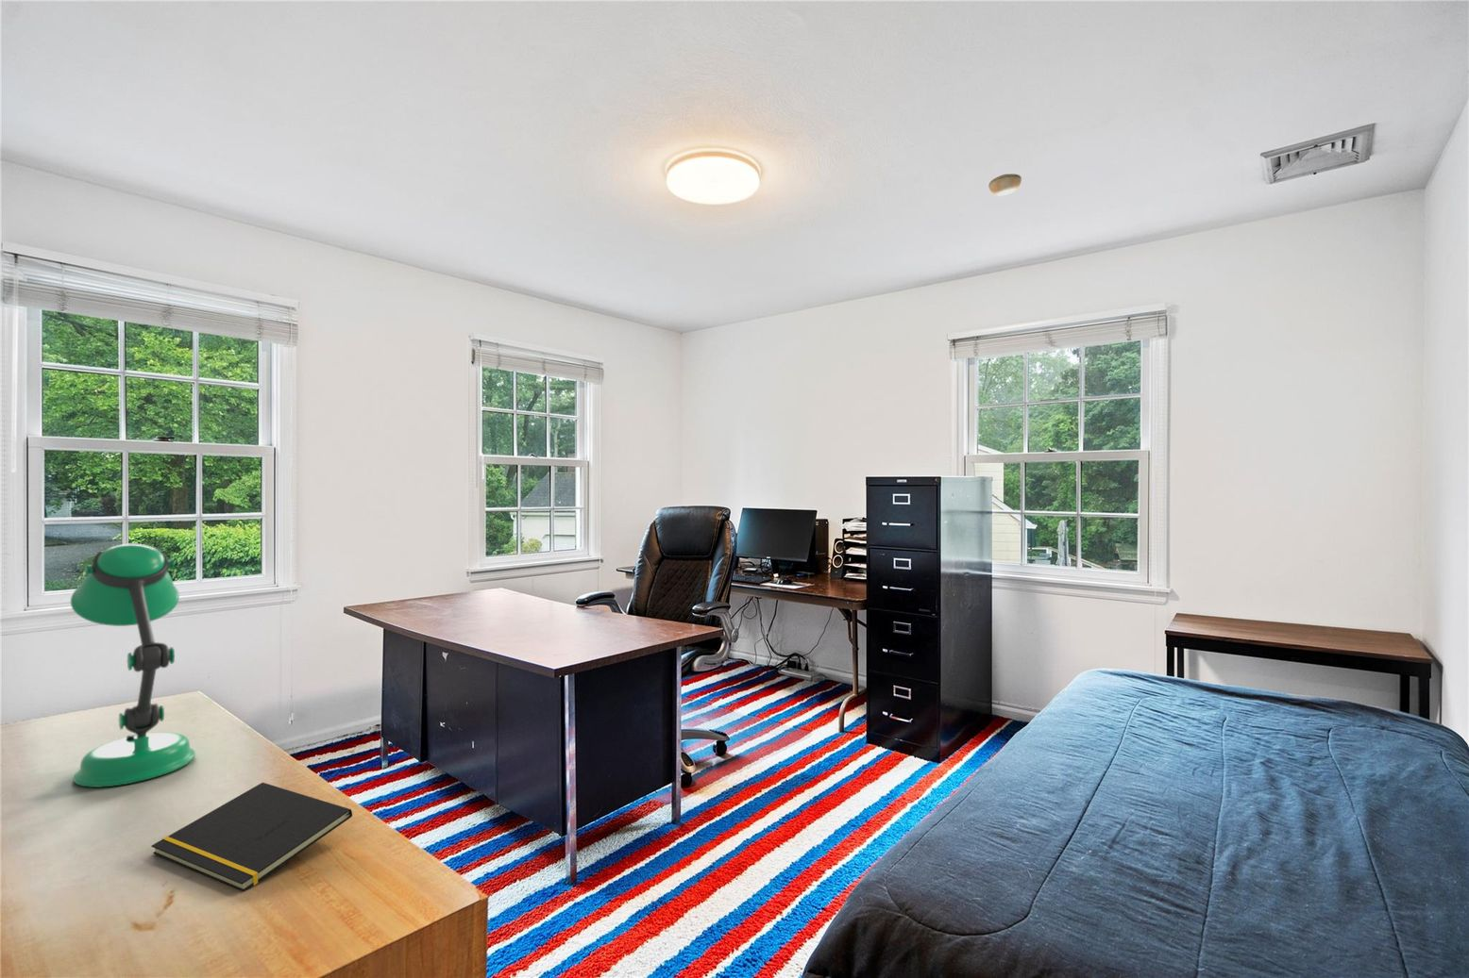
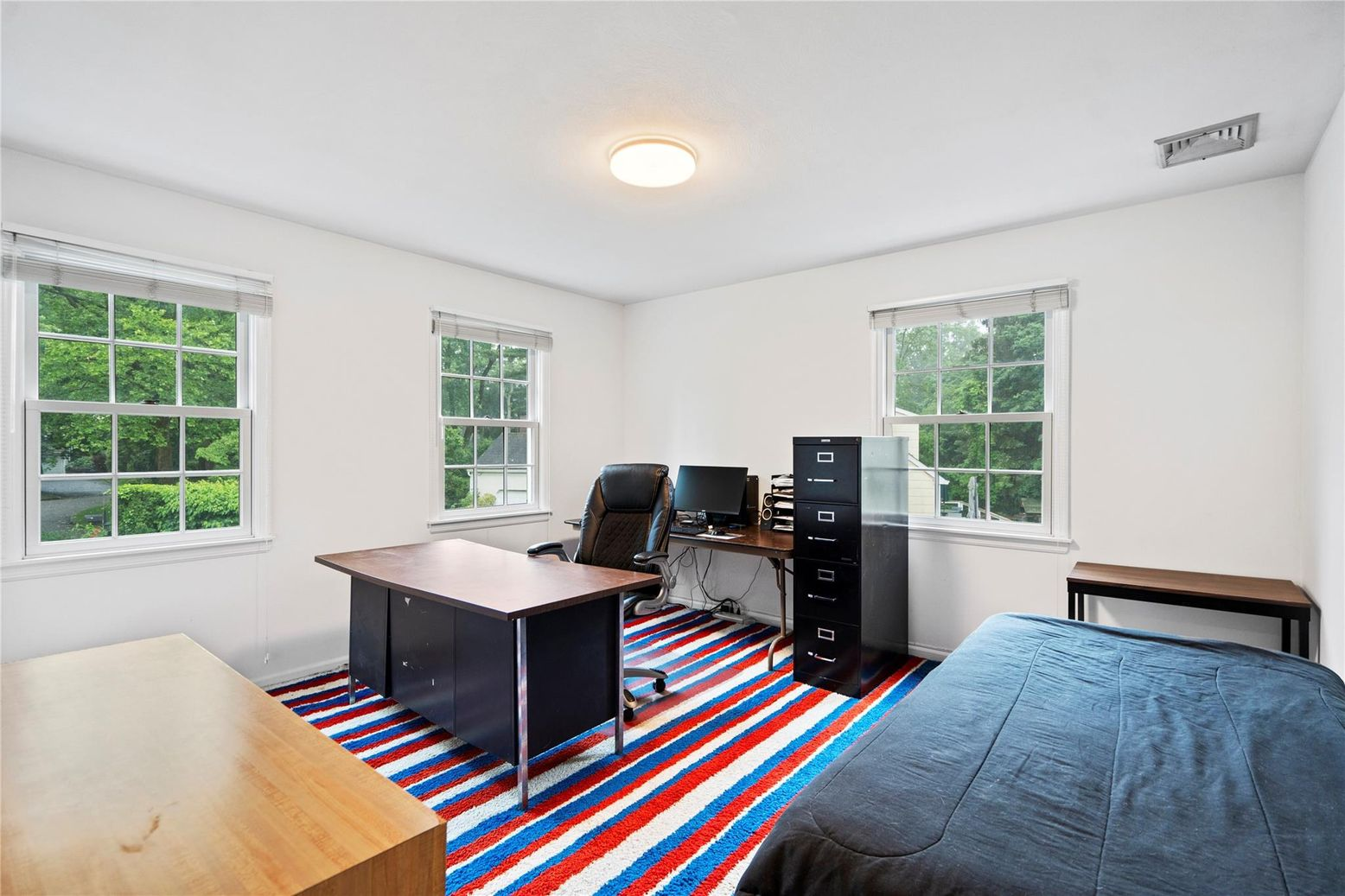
- smoke detector [987,172,1022,196]
- desk lamp [70,542,197,788]
- notepad [150,782,353,892]
